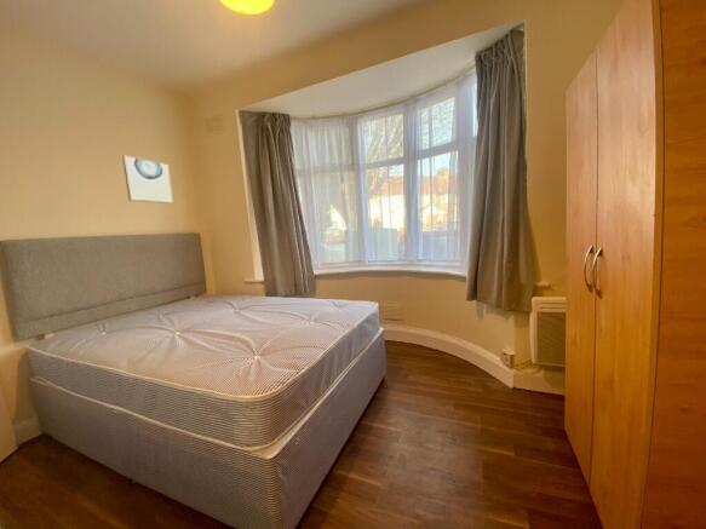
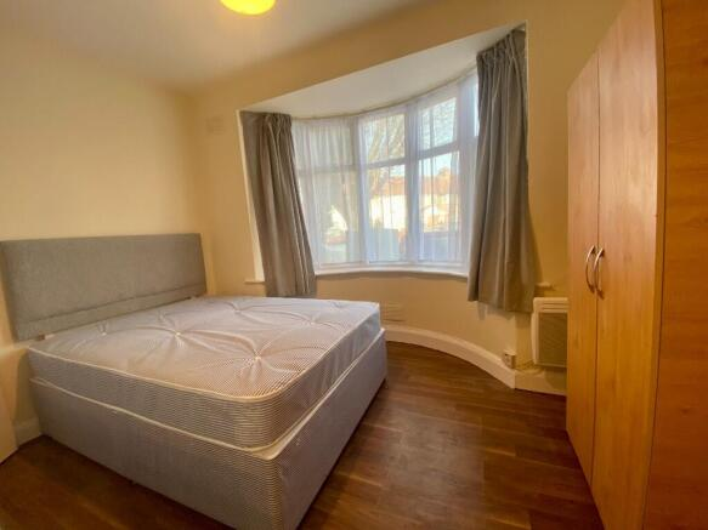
- wall art [121,154,174,205]
